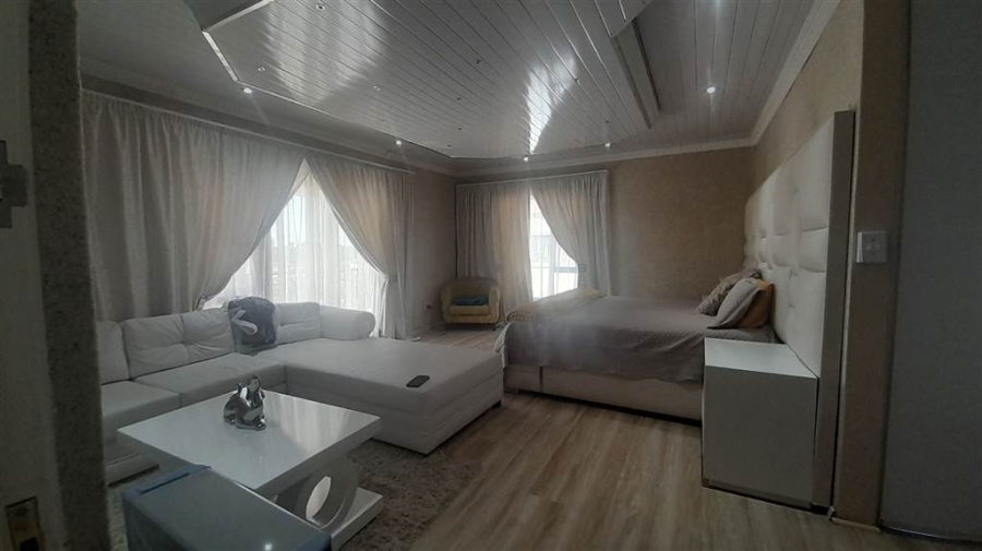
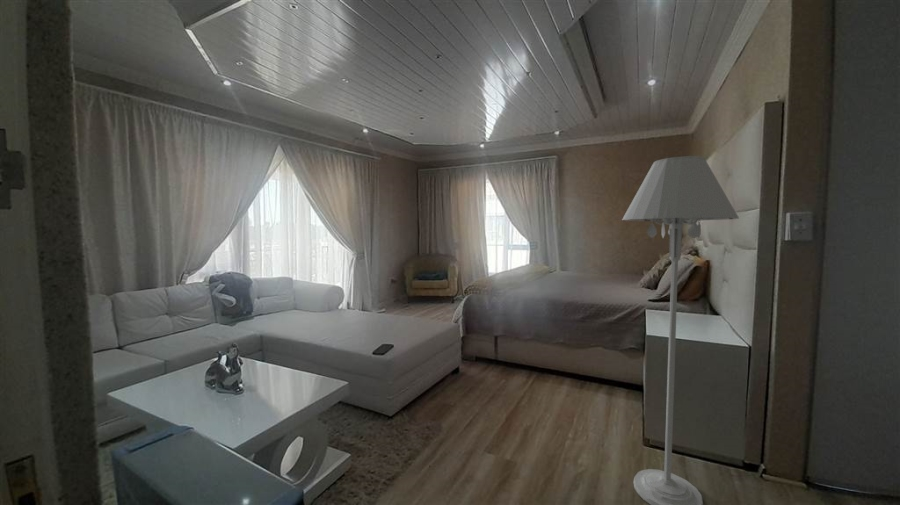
+ floor lamp [621,155,740,505]
